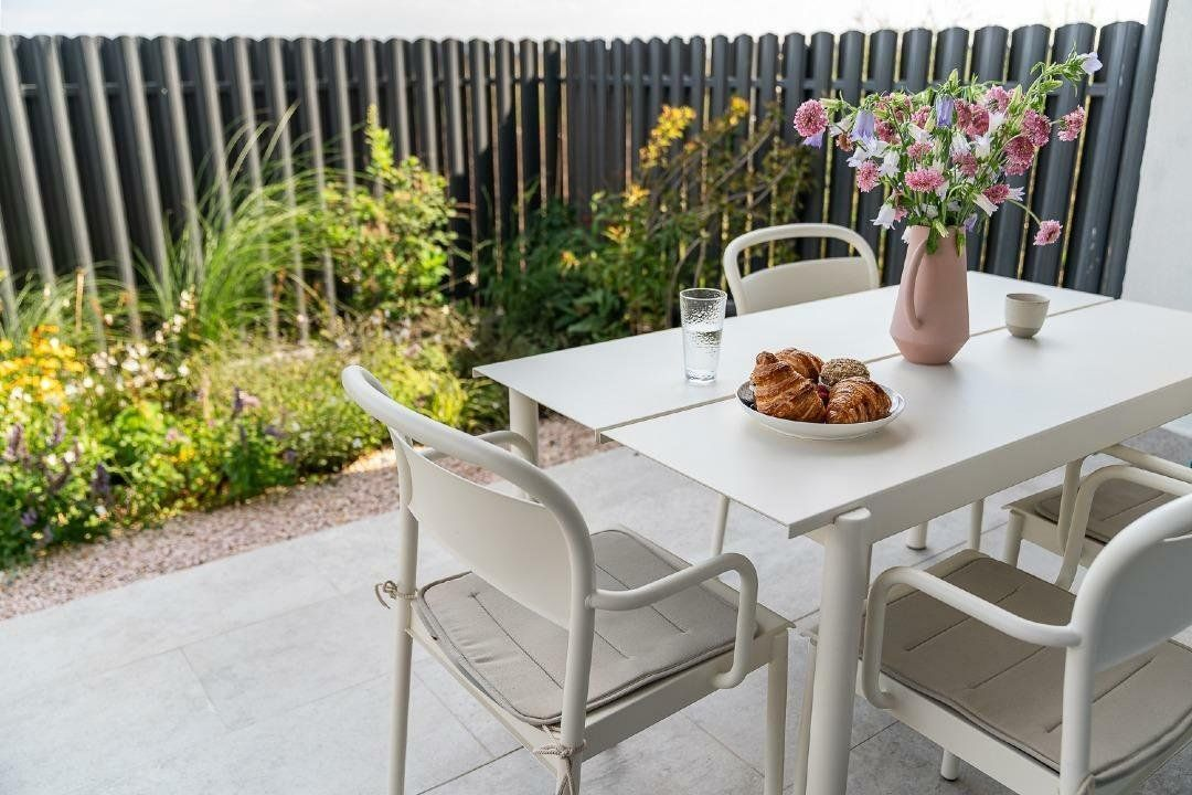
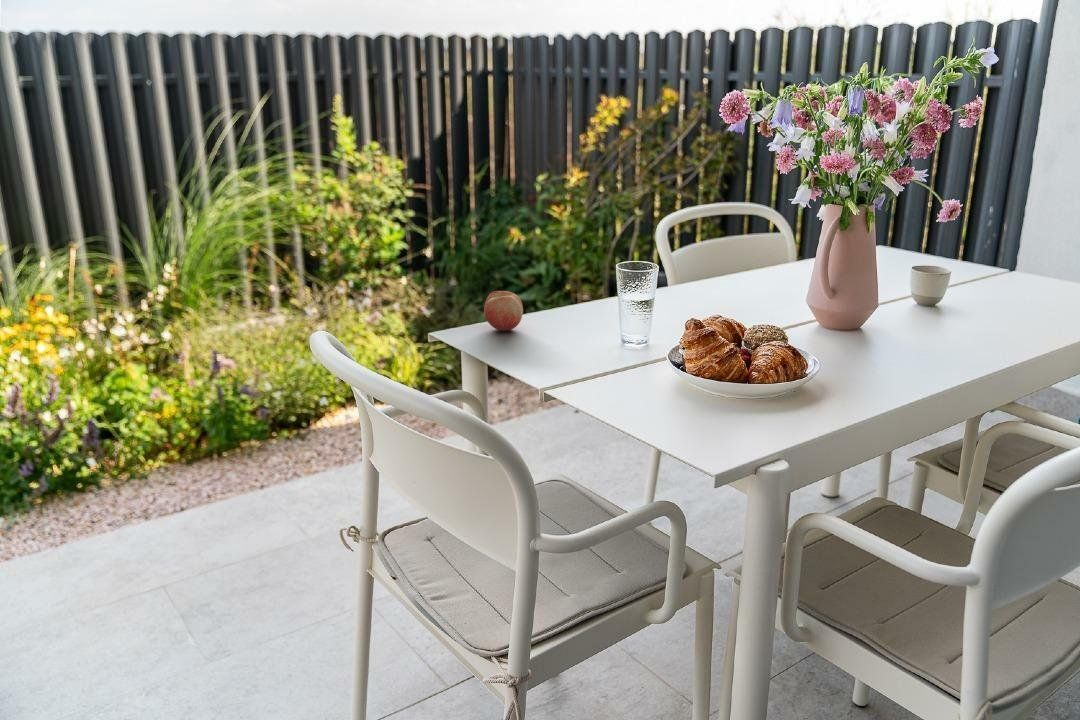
+ fruit [483,290,524,332]
